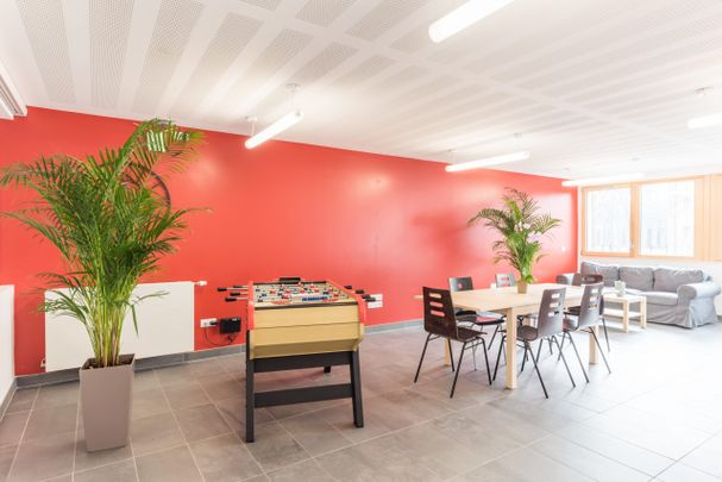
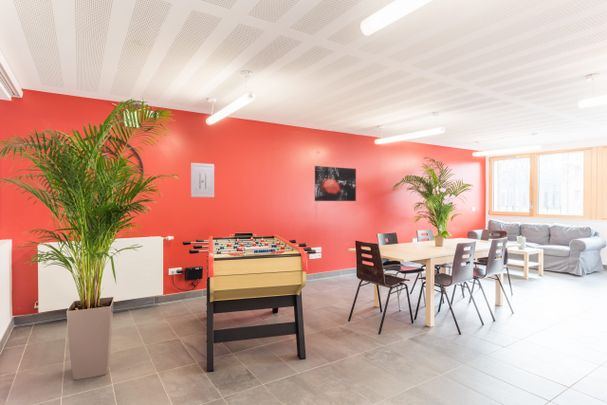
+ wall art [190,162,215,198]
+ wall art [314,165,357,202]
